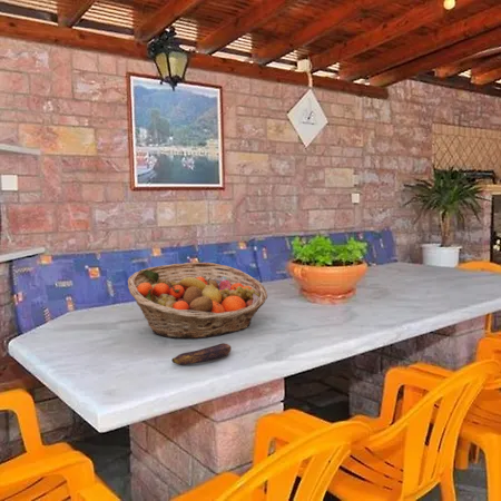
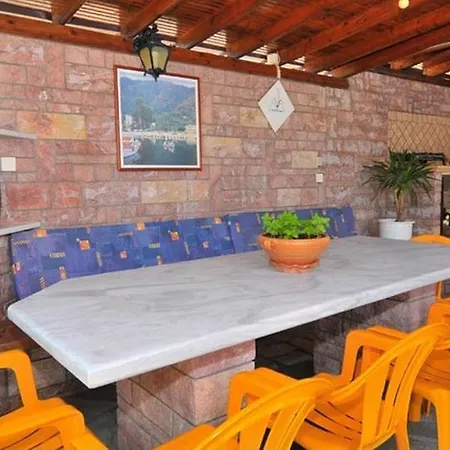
- banana [170,342,232,366]
- fruit basket [127,262,268,340]
